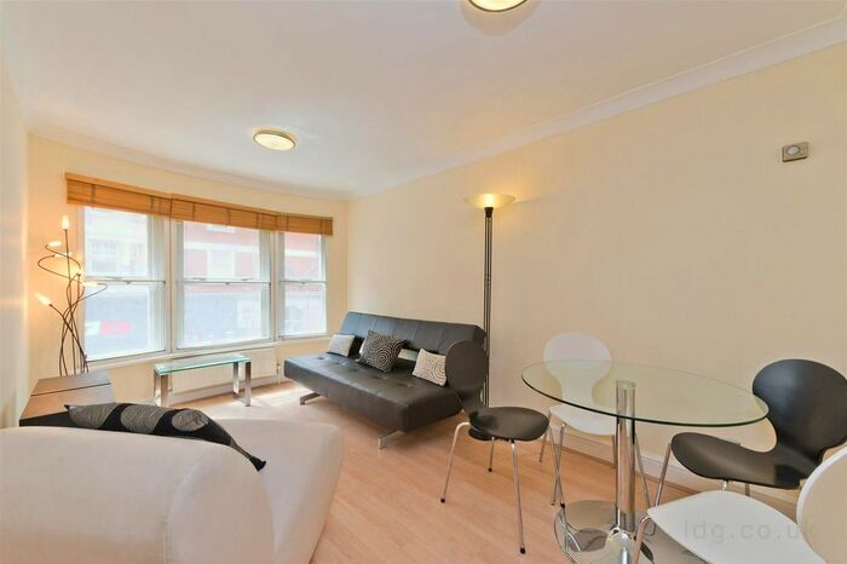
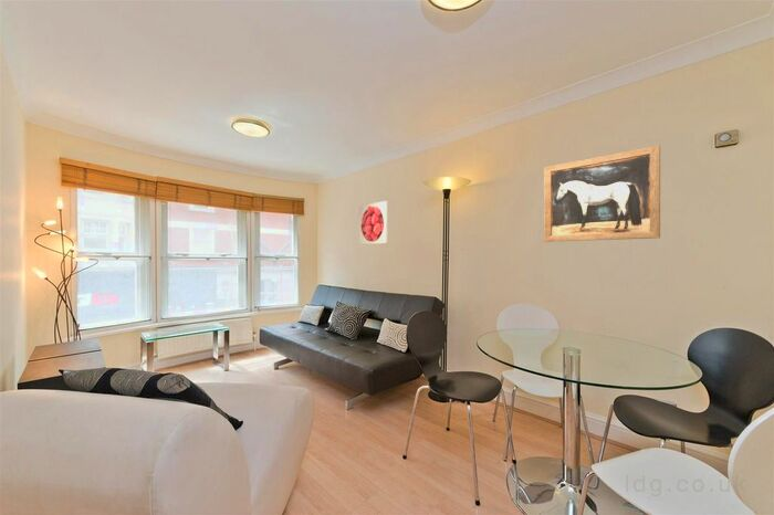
+ wall art [543,144,661,243]
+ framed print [358,200,389,245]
